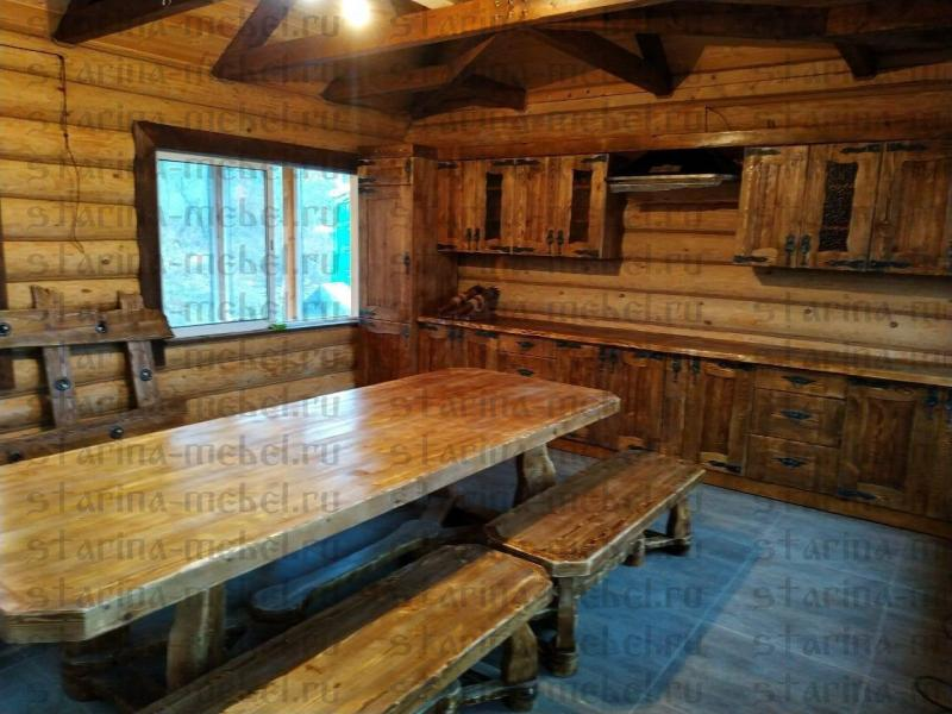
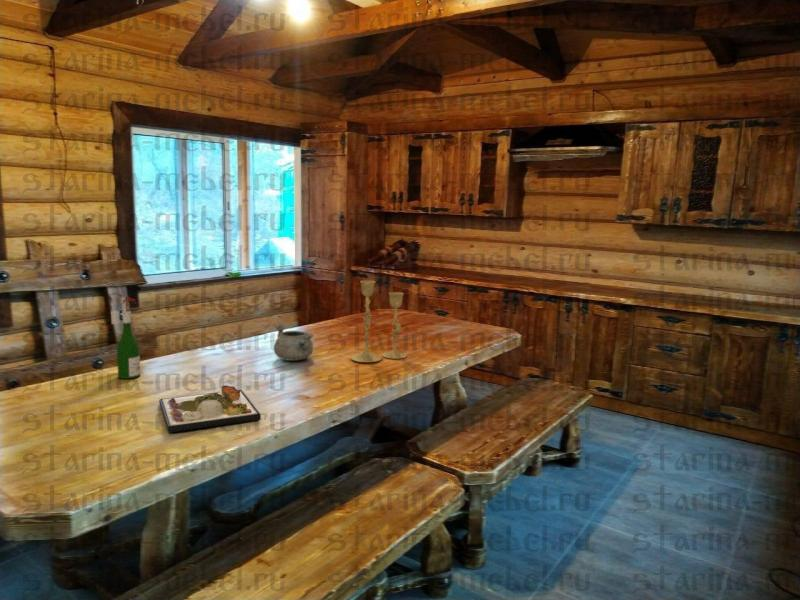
+ wine bottle [110,295,141,380]
+ decorative bowl [273,323,315,362]
+ dinner plate [158,385,262,434]
+ candlestick [350,279,408,363]
